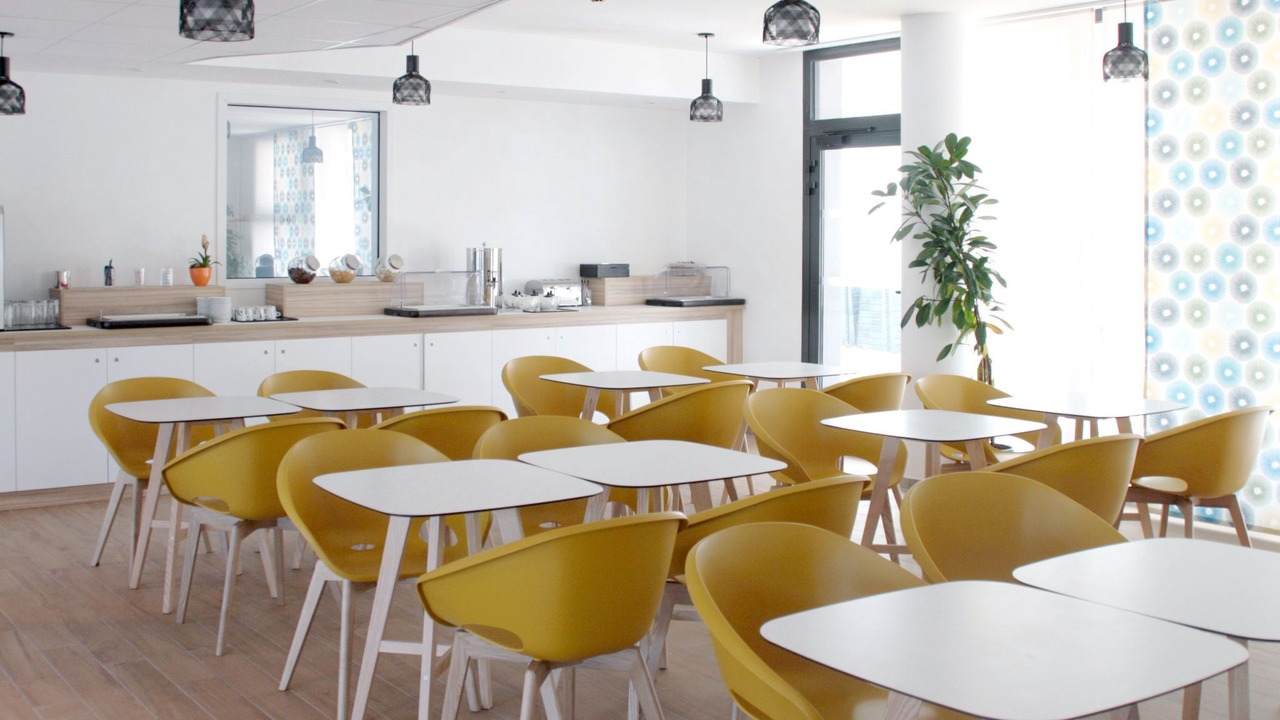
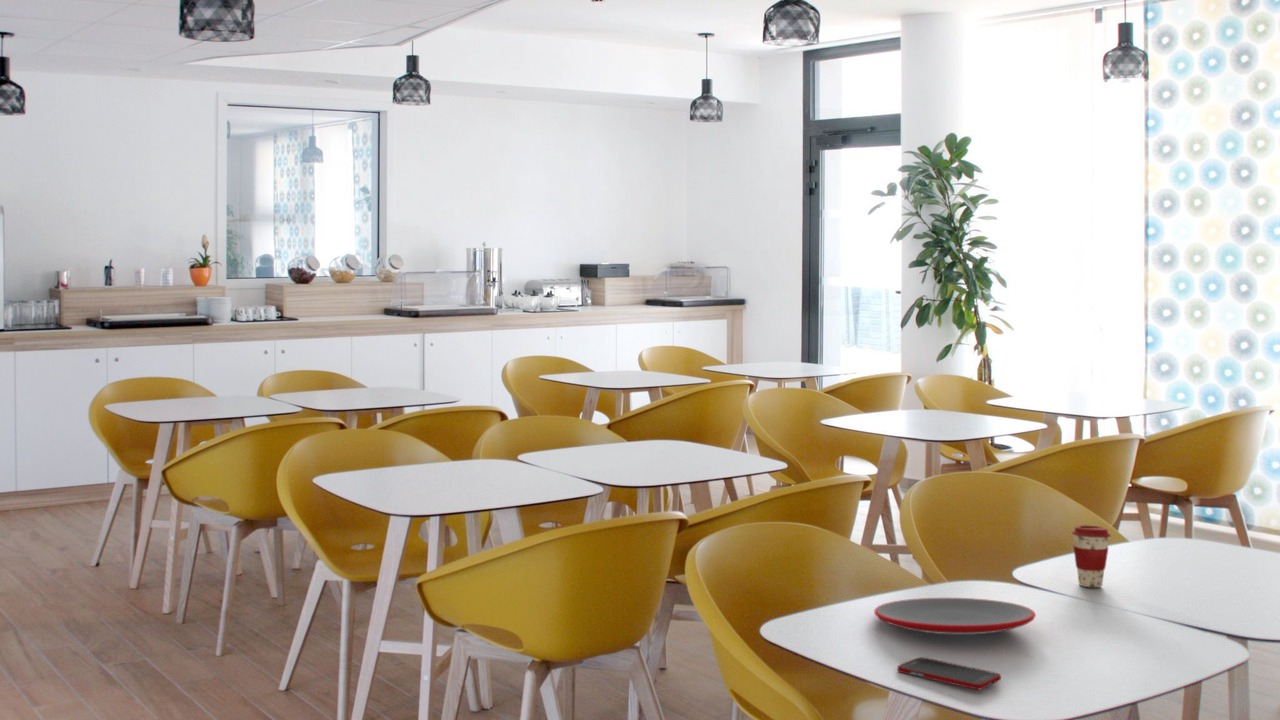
+ plate [873,597,1037,635]
+ cell phone [896,656,1002,691]
+ coffee cup [1071,524,1112,589]
